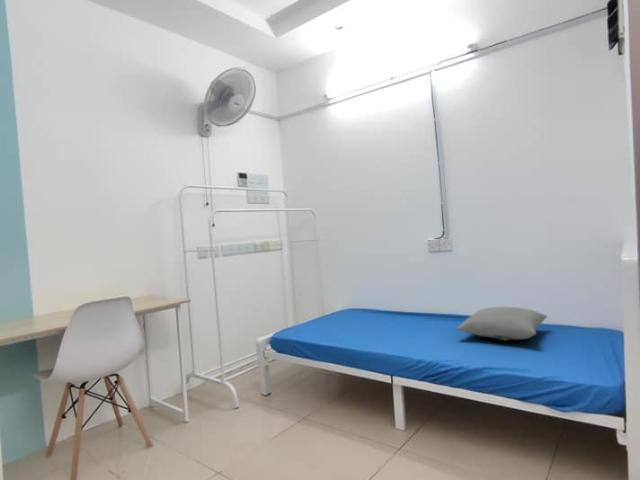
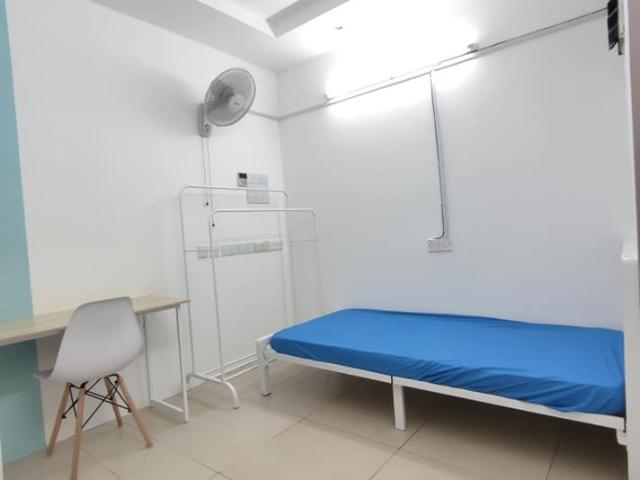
- pillow [455,306,548,342]
